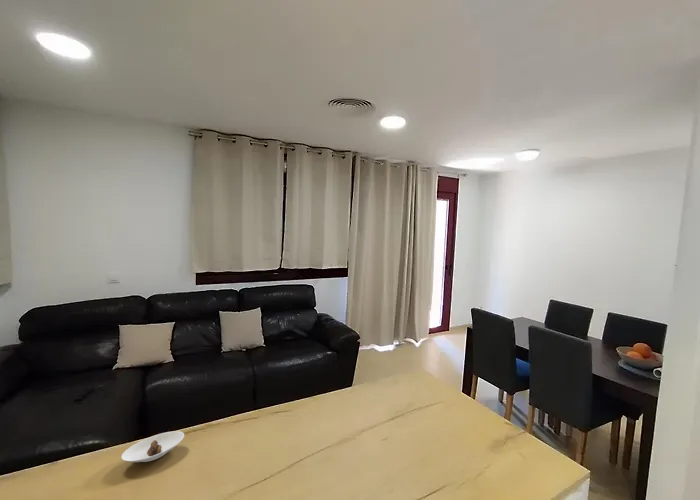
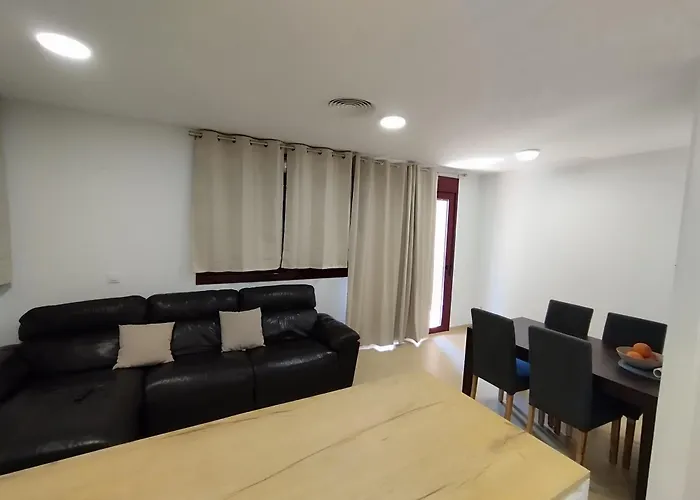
- saucer [120,430,185,463]
